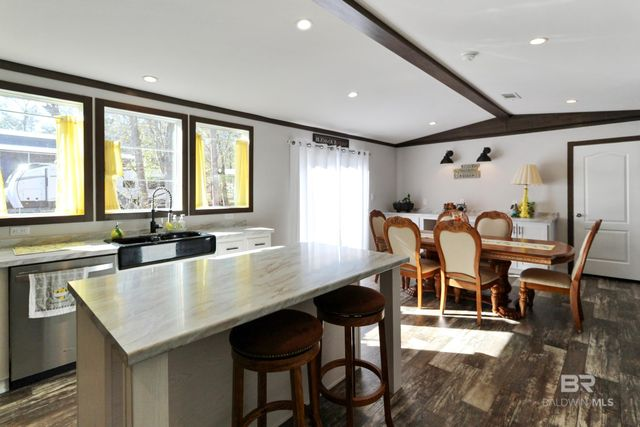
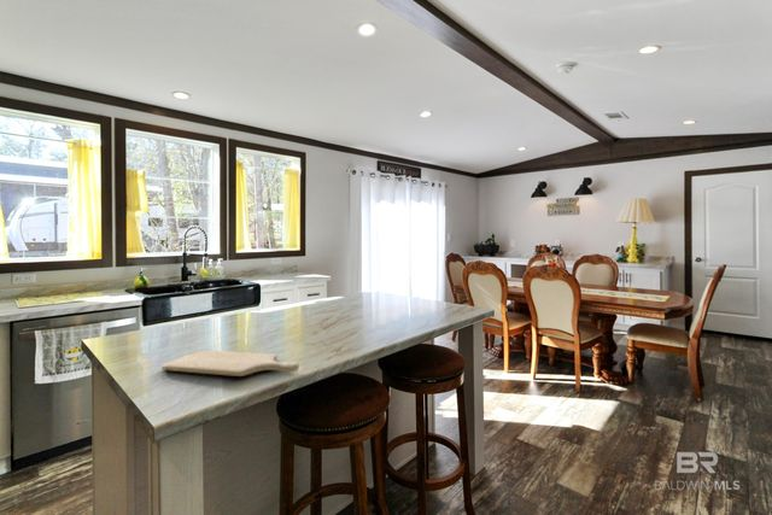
+ chopping board [160,350,300,378]
